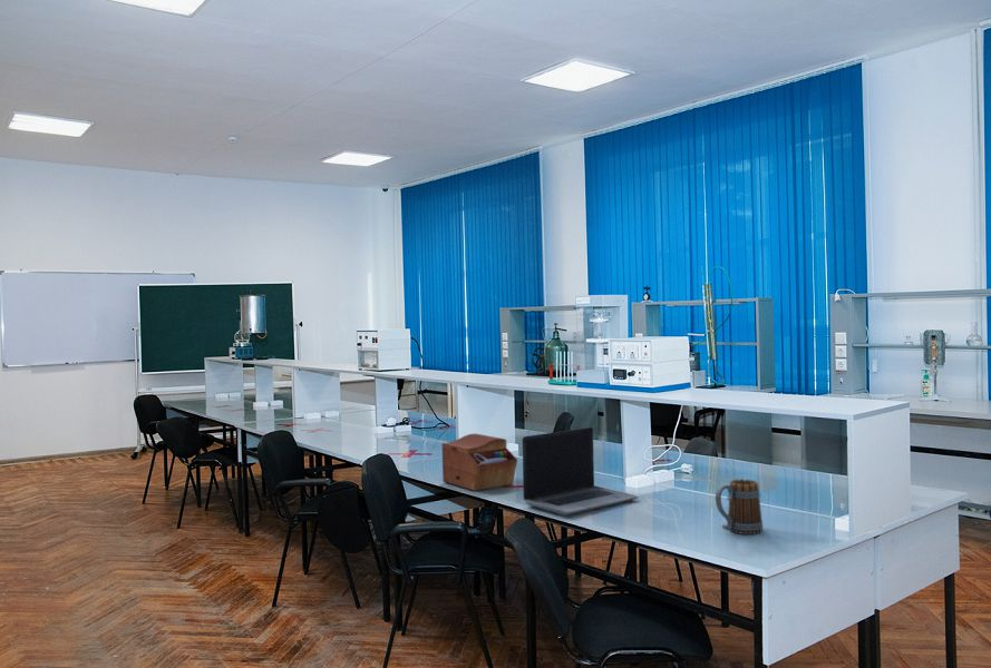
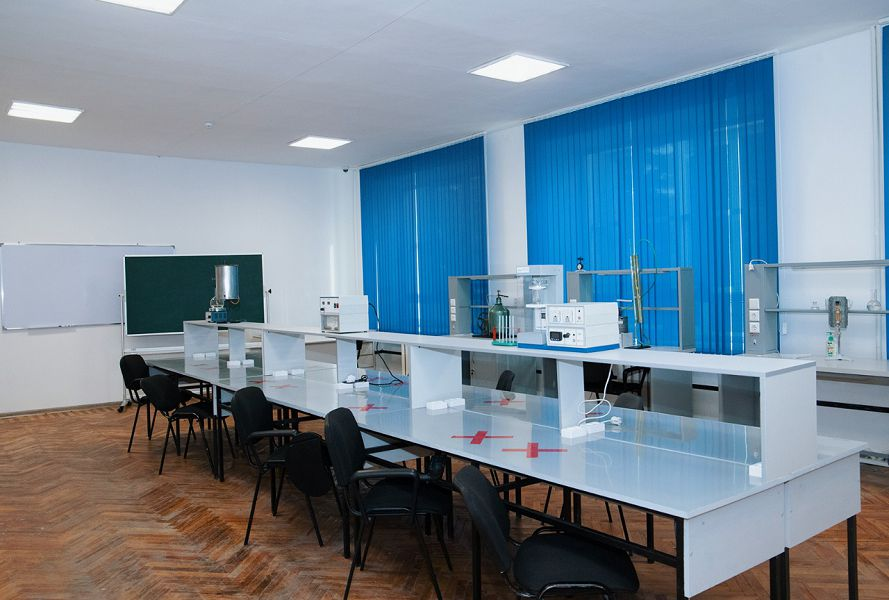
- mug [715,478,764,536]
- laptop computer [522,426,639,517]
- sewing box [441,432,518,492]
